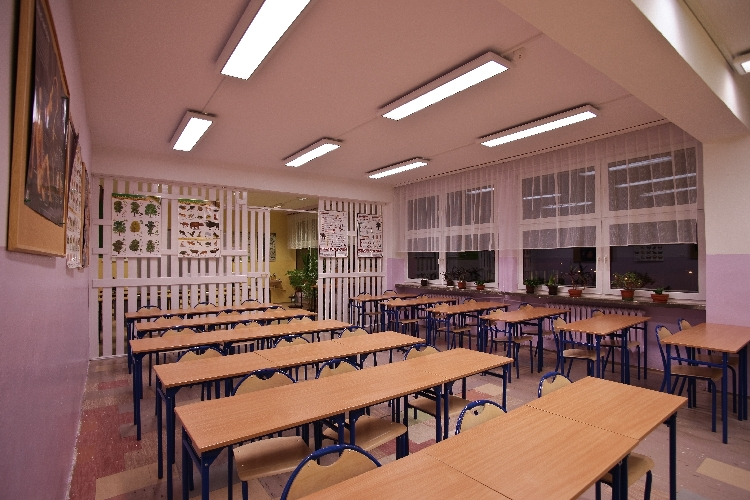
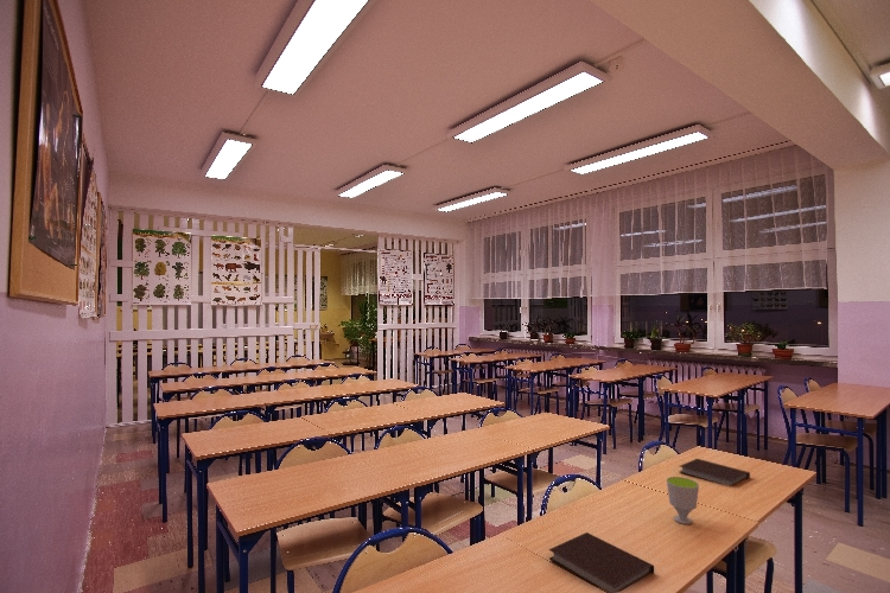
+ notebook [548,531,655,593]
+ cup [666,476,700,525]
+ notebook [679,458,751,487]
